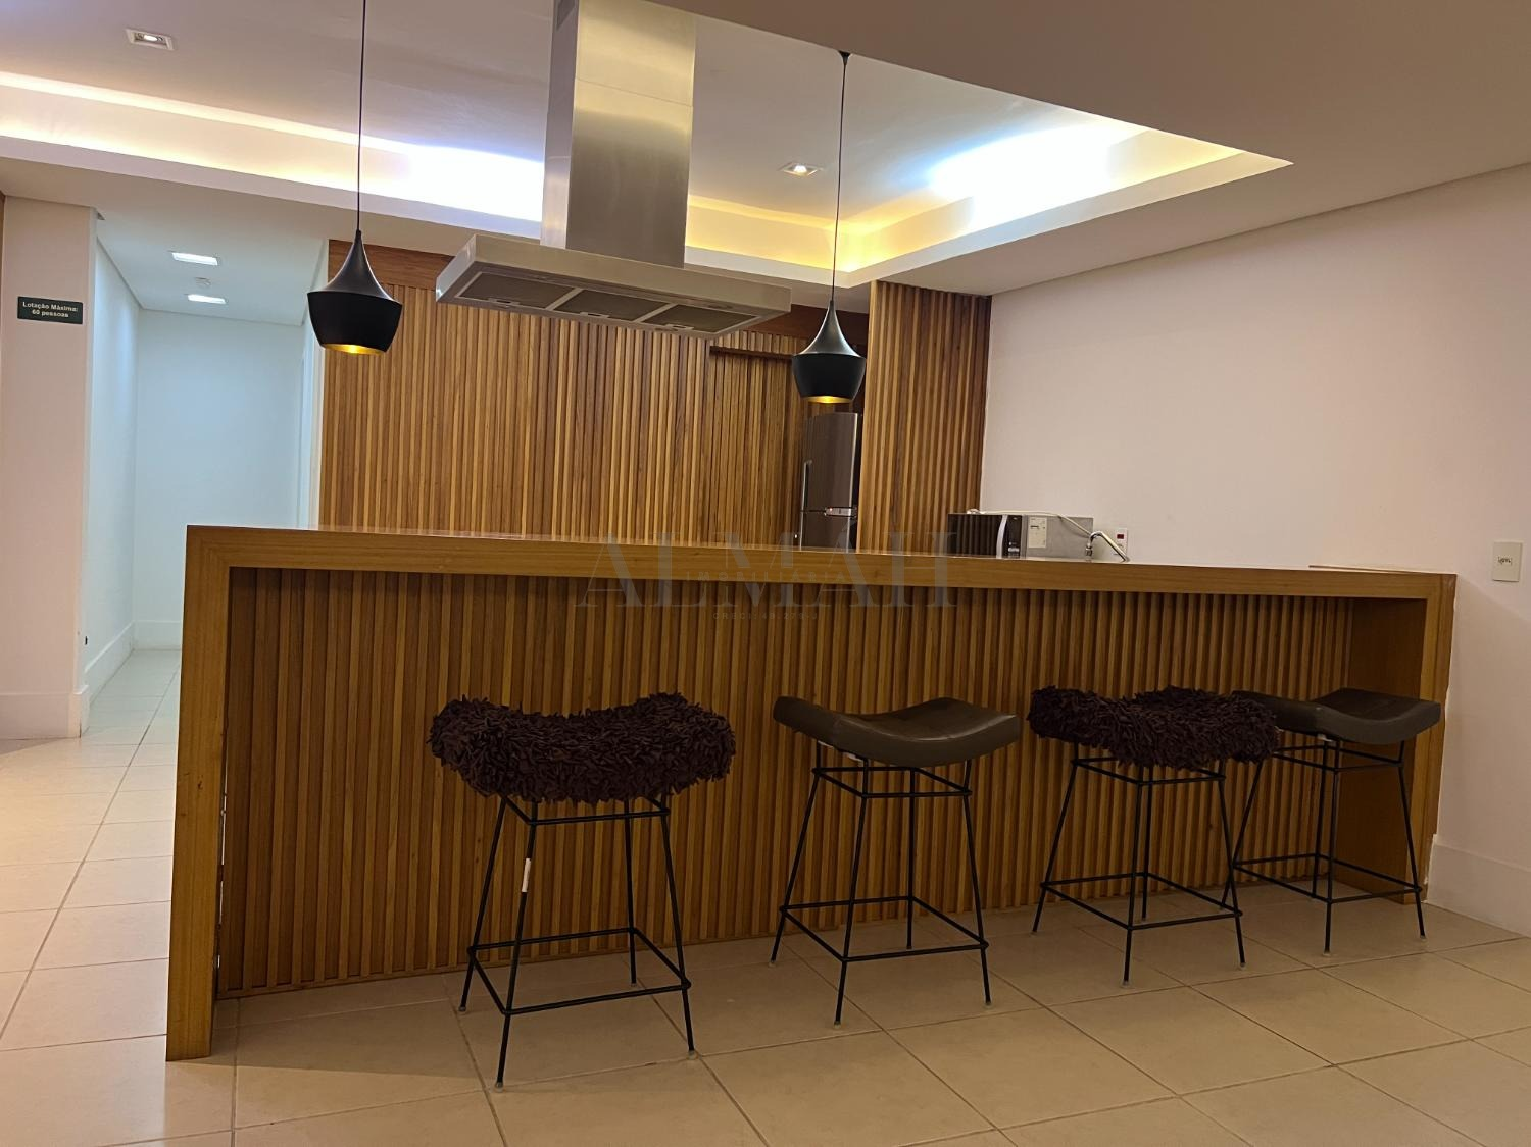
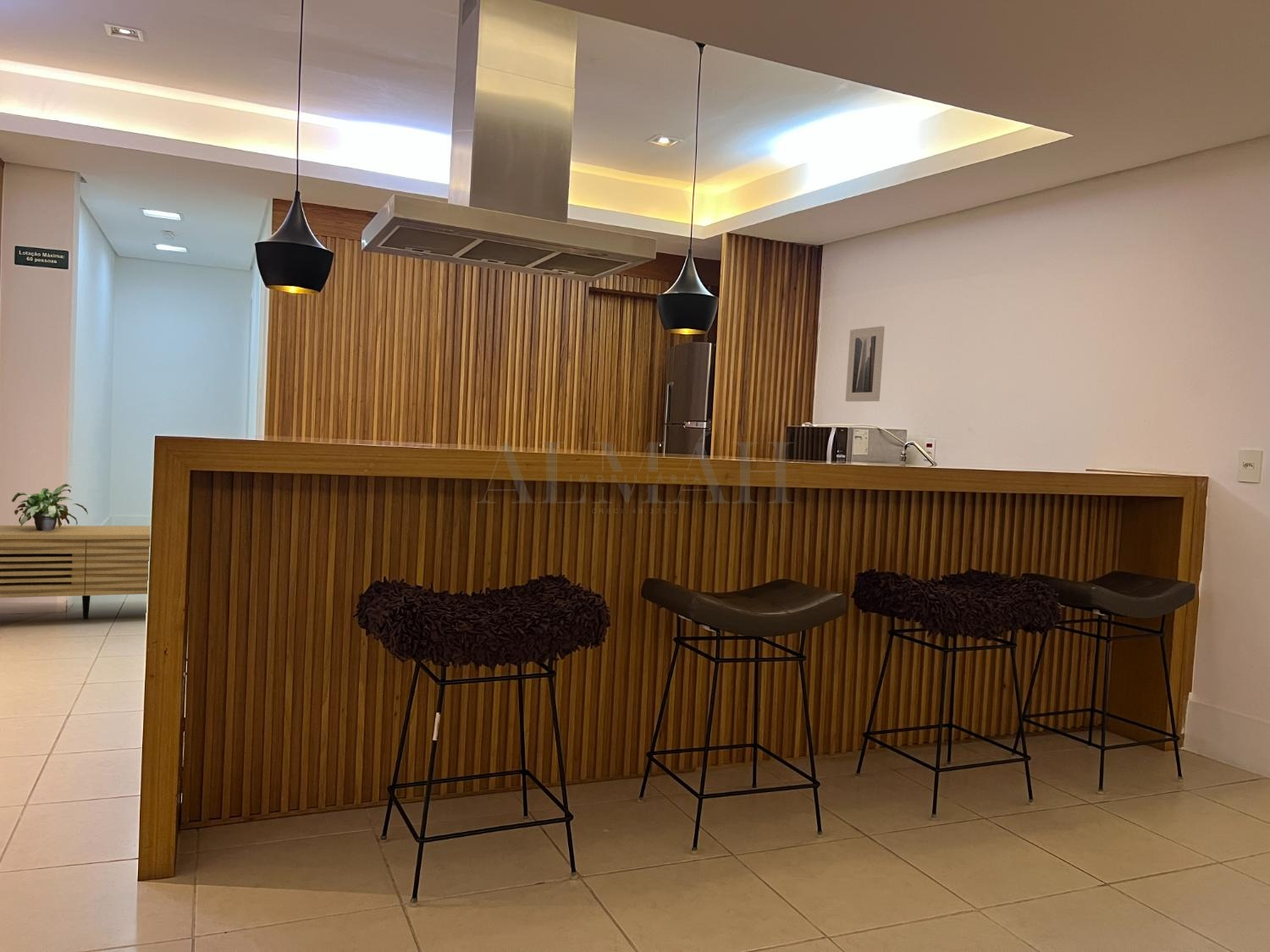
+ potted plant [10,483,89,531]
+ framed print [845,325,886,402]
+ sideboard [0,525,150,620]
